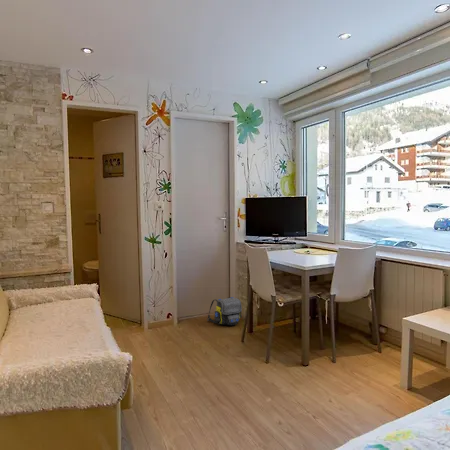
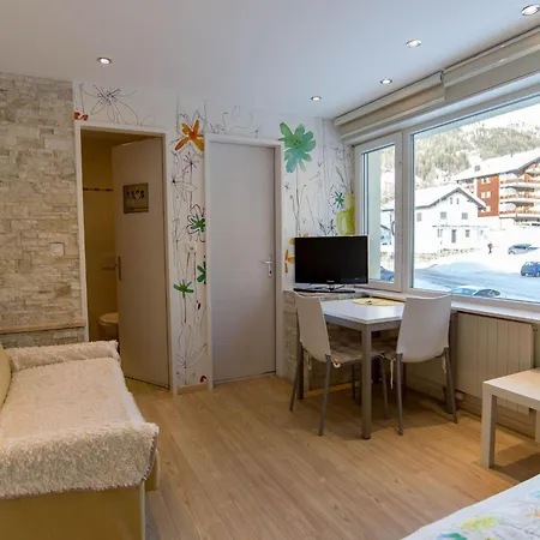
- shoulder bag [206,296,243,326]
